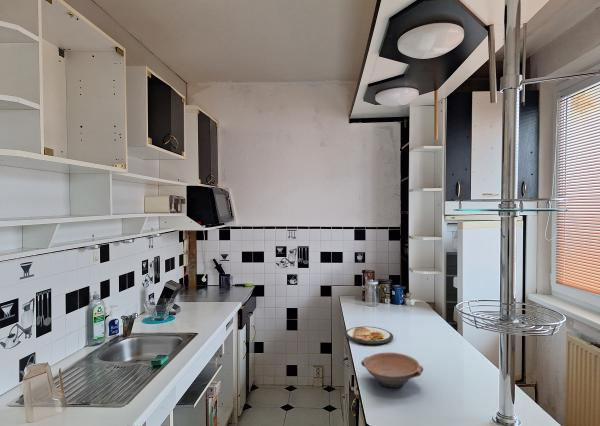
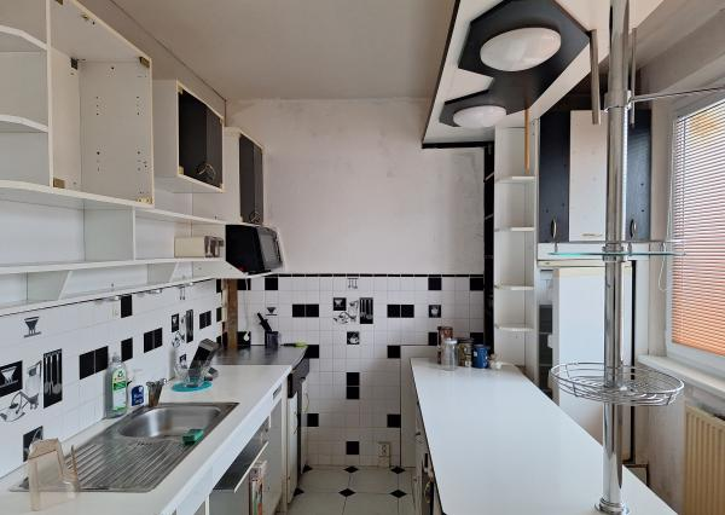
- dish [343,326,394,345]
- bowl [360,351,424,389]
